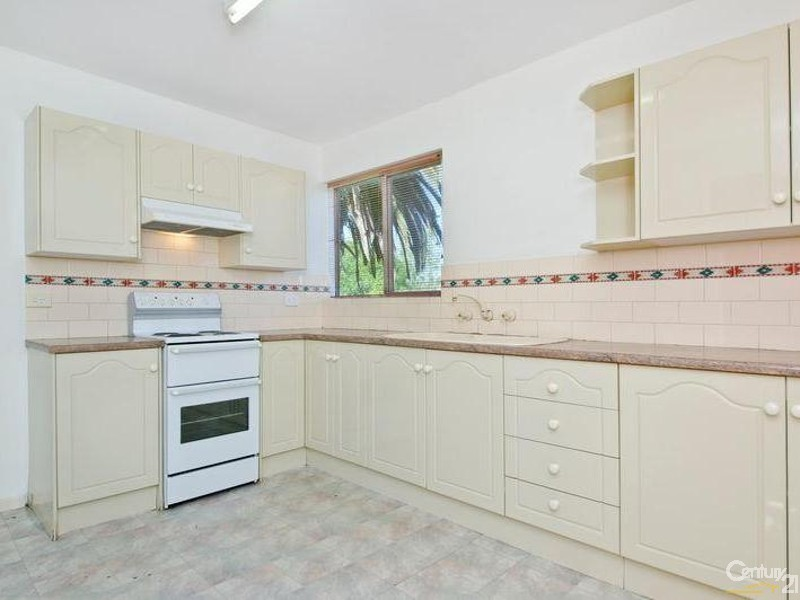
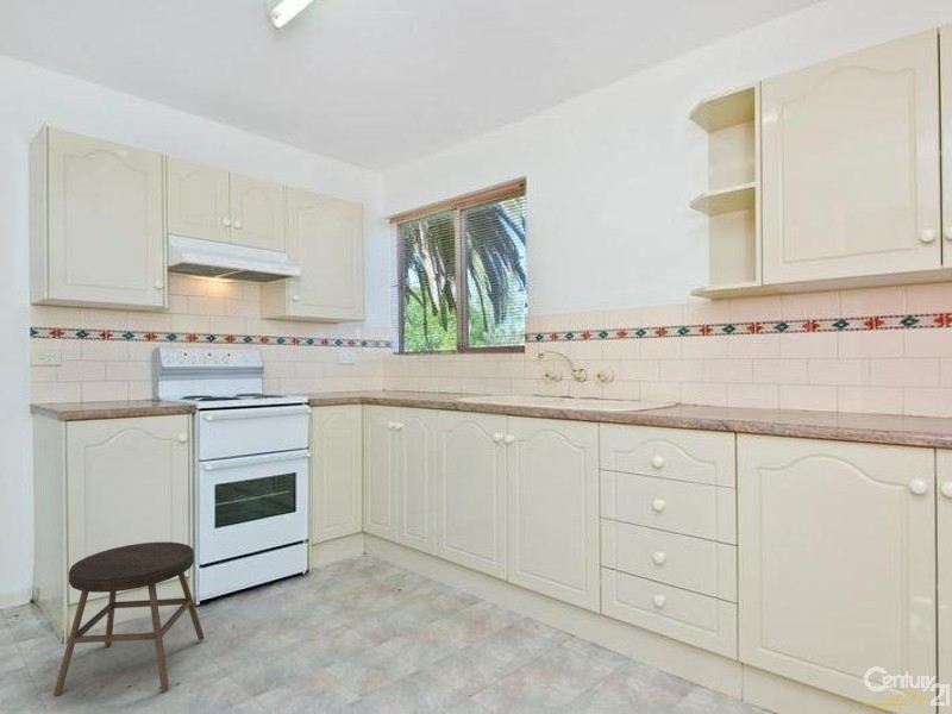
+ stool [52,541,205,697]
